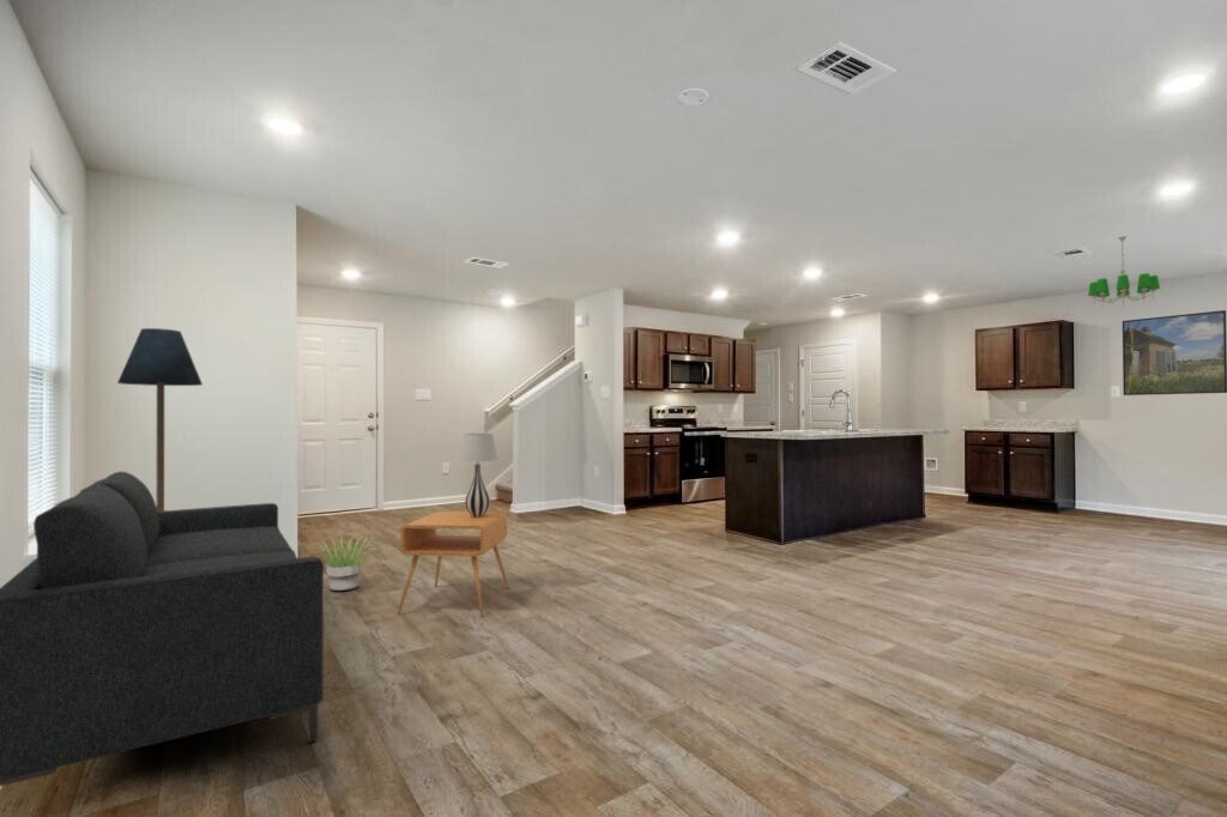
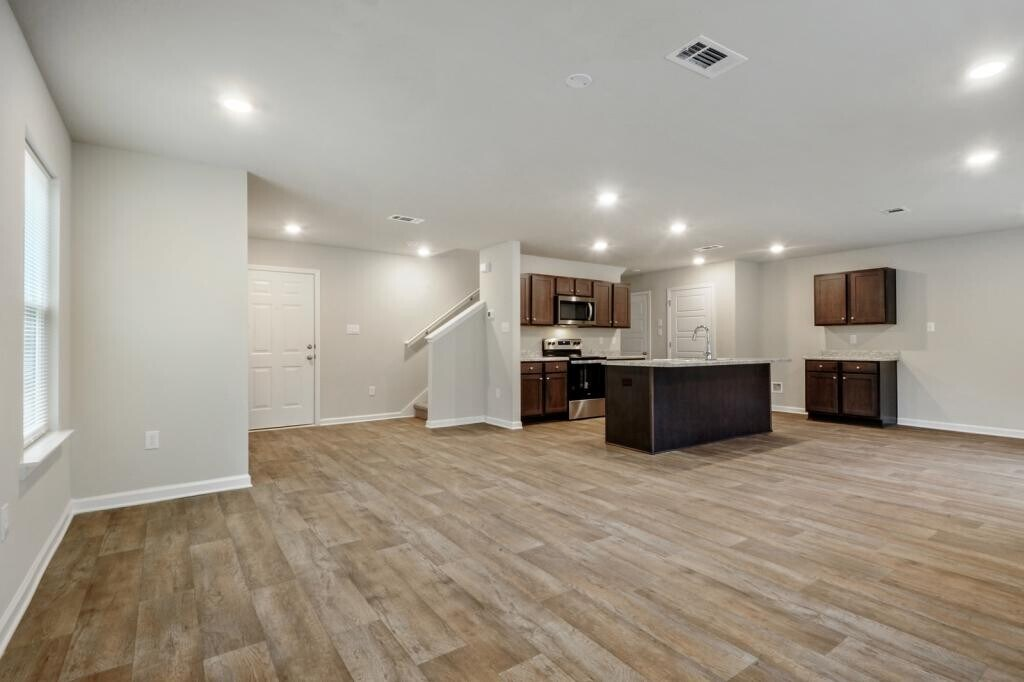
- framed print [1122,309,1227,397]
- floor lamp [116,327,204,512]
- side table [397,510,510,618]
- sofa [0,471,325,787]
- table lamp [457,432,498,518]
- chandelier [1087,235,1161,307]
- potted plant [316,537,374,592]
